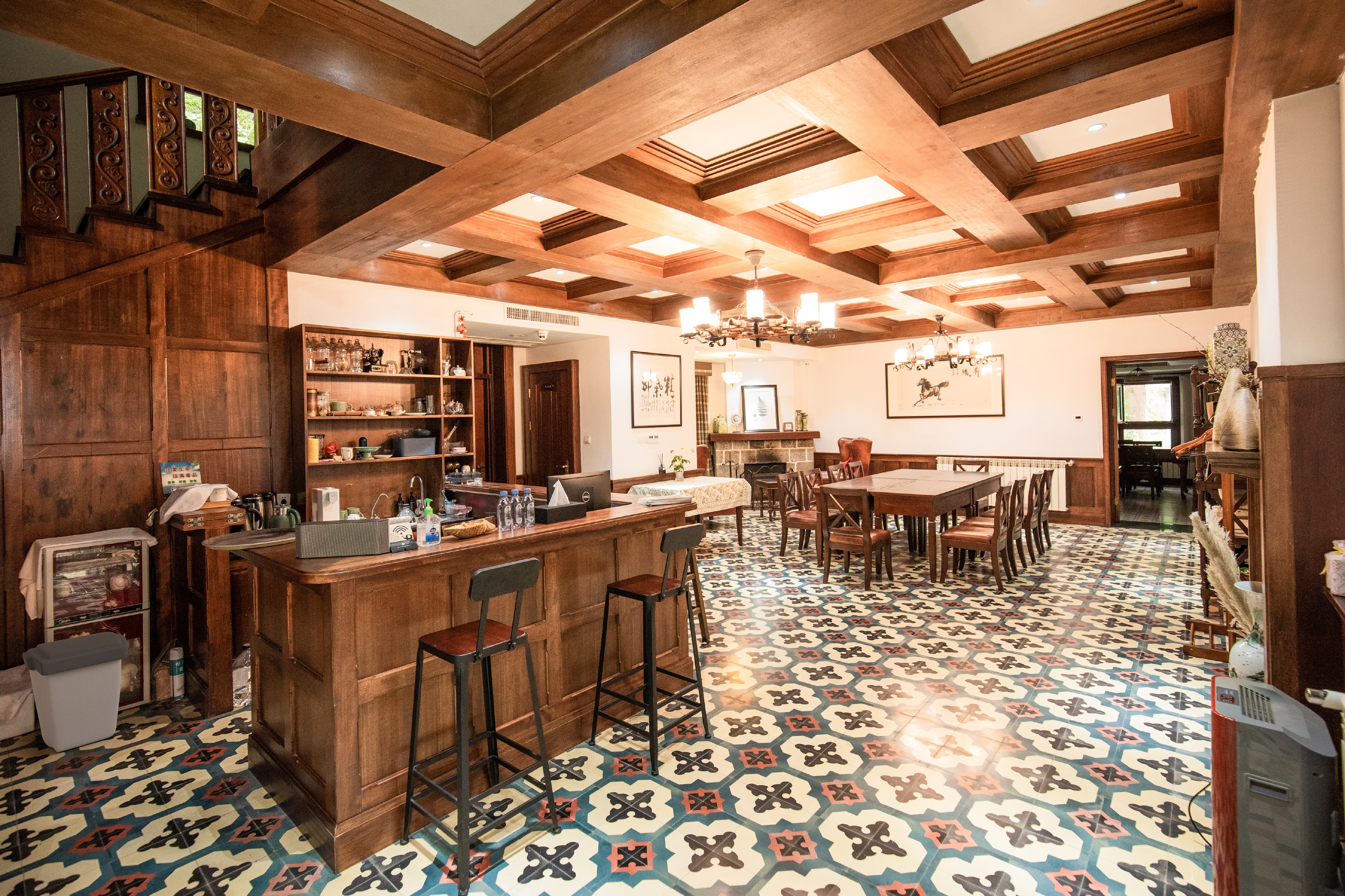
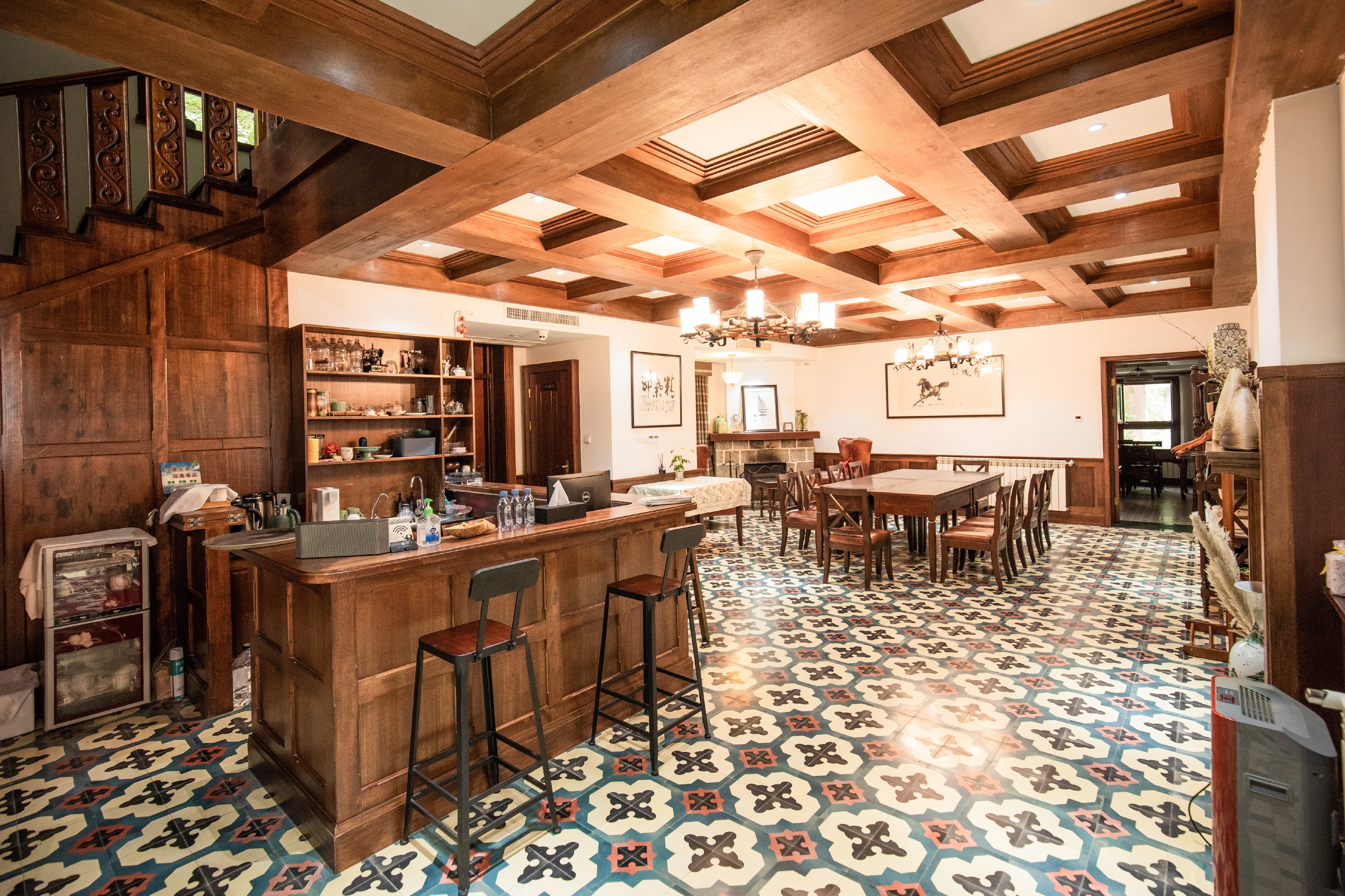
- trash can [22,631,128,752]
